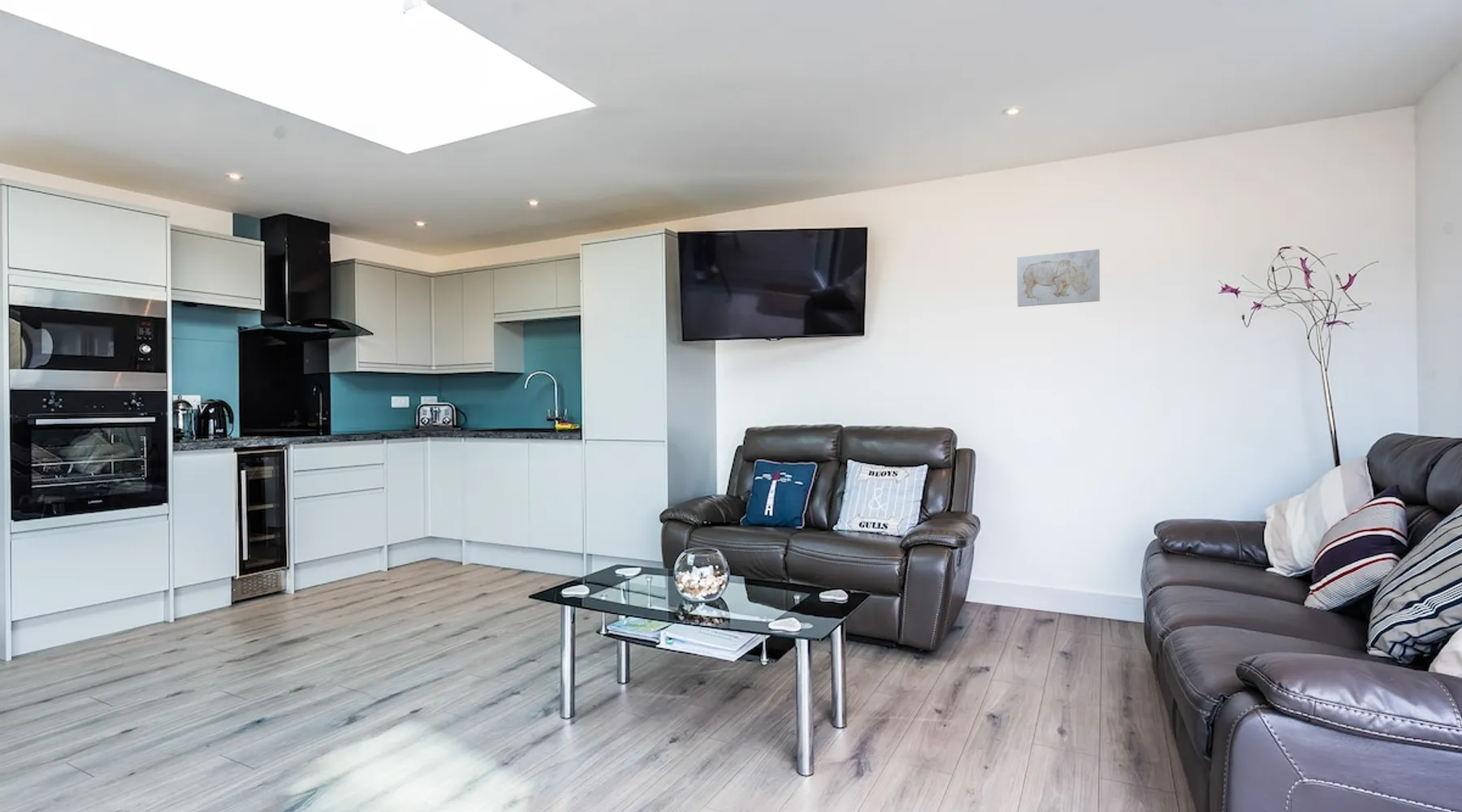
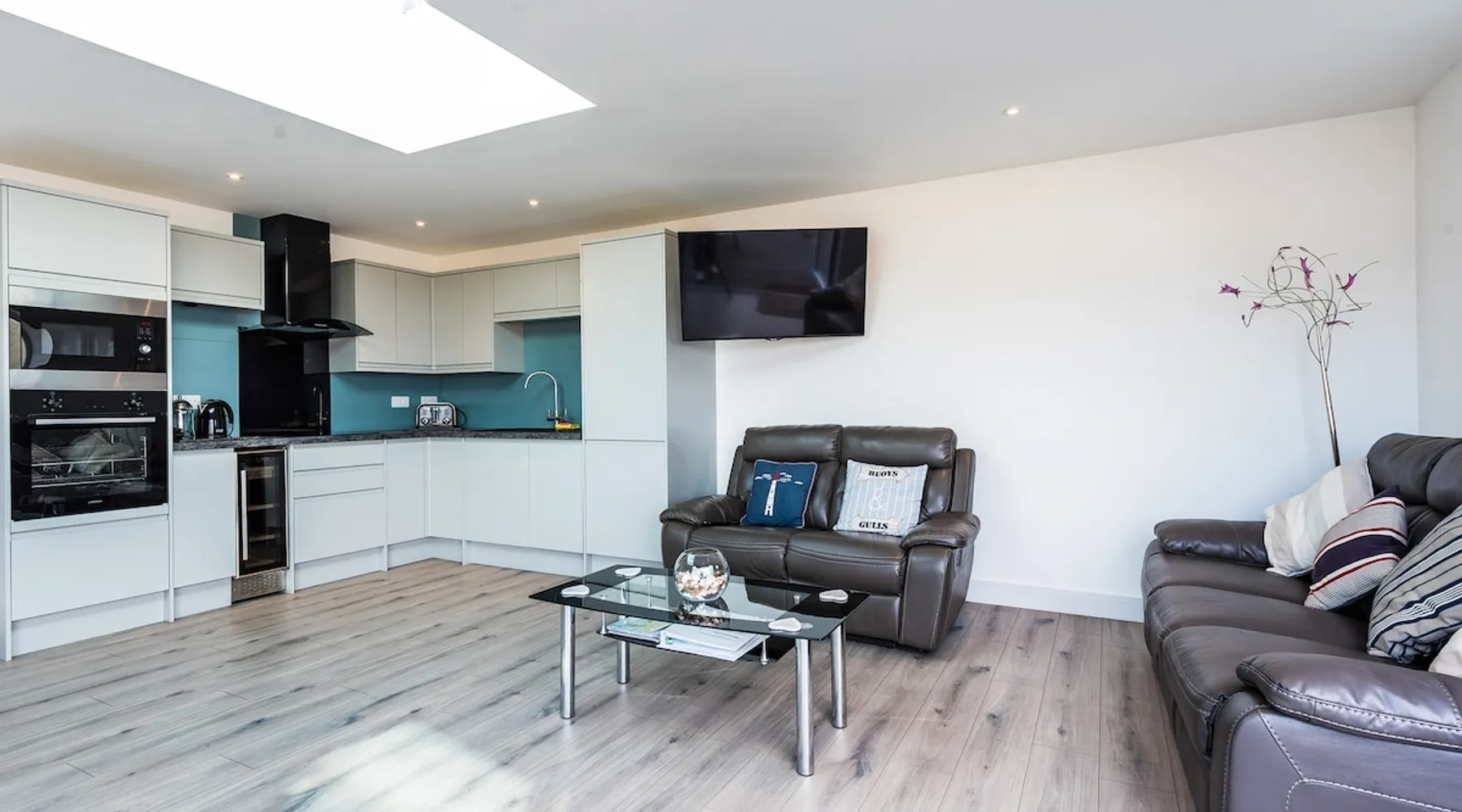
- wall art [1016,248,1101,308]
